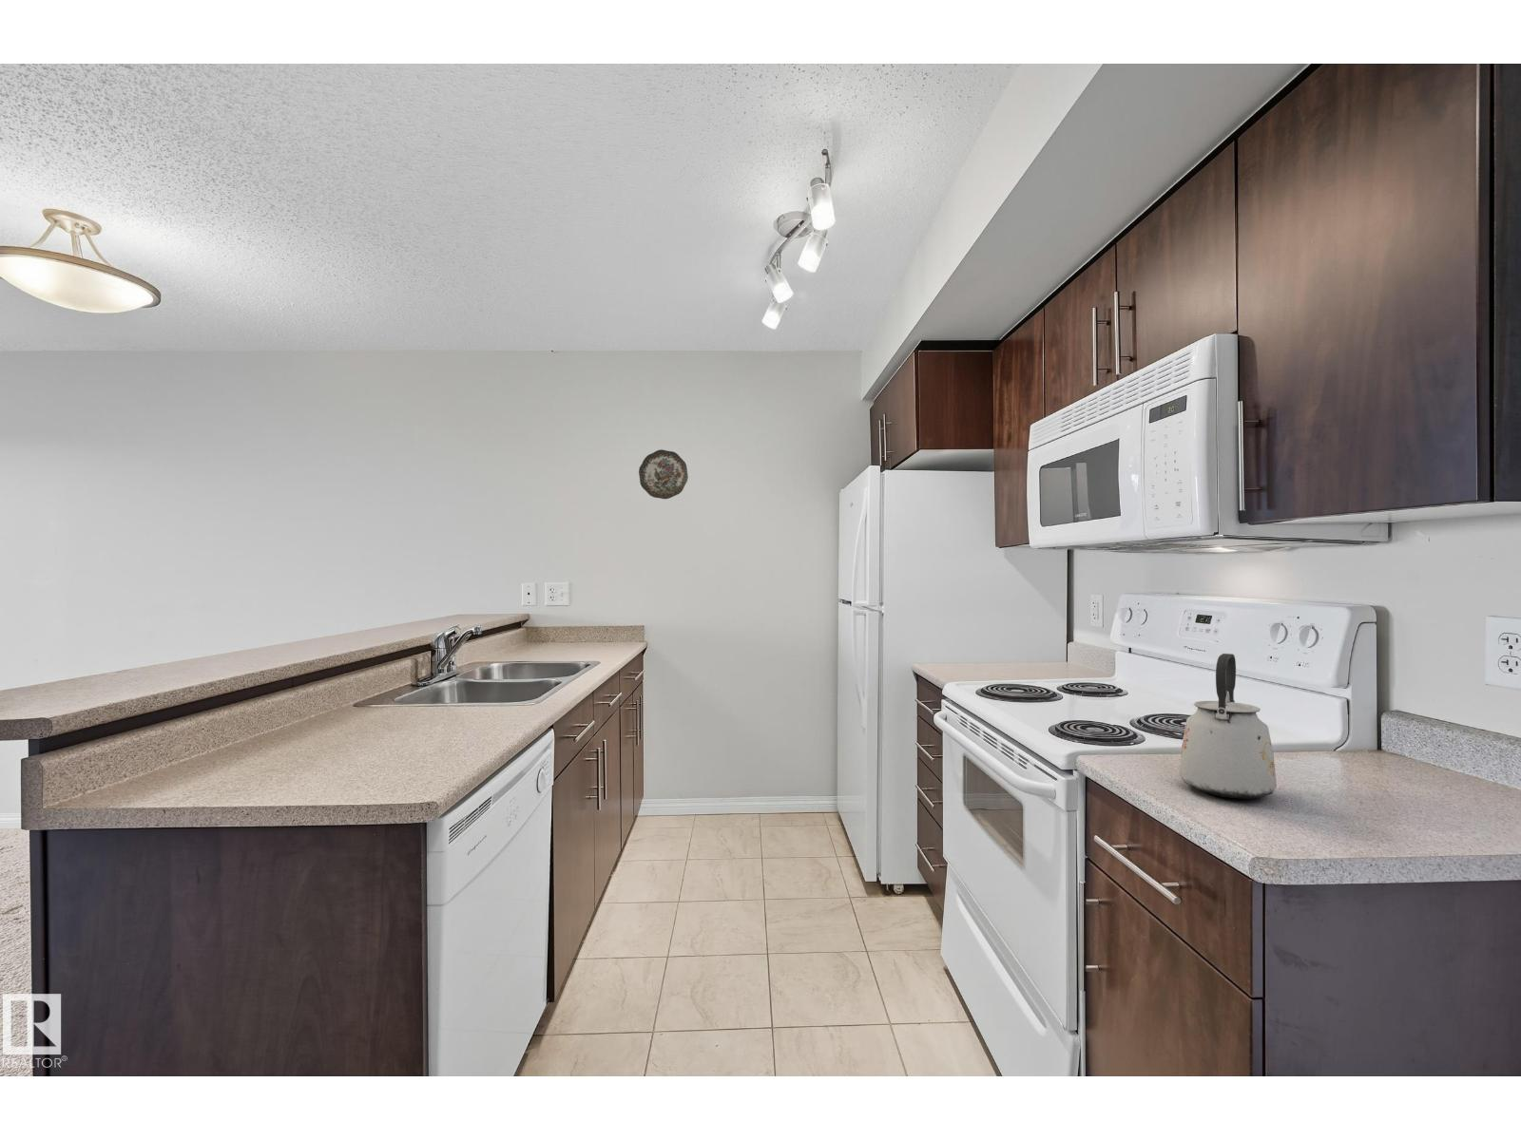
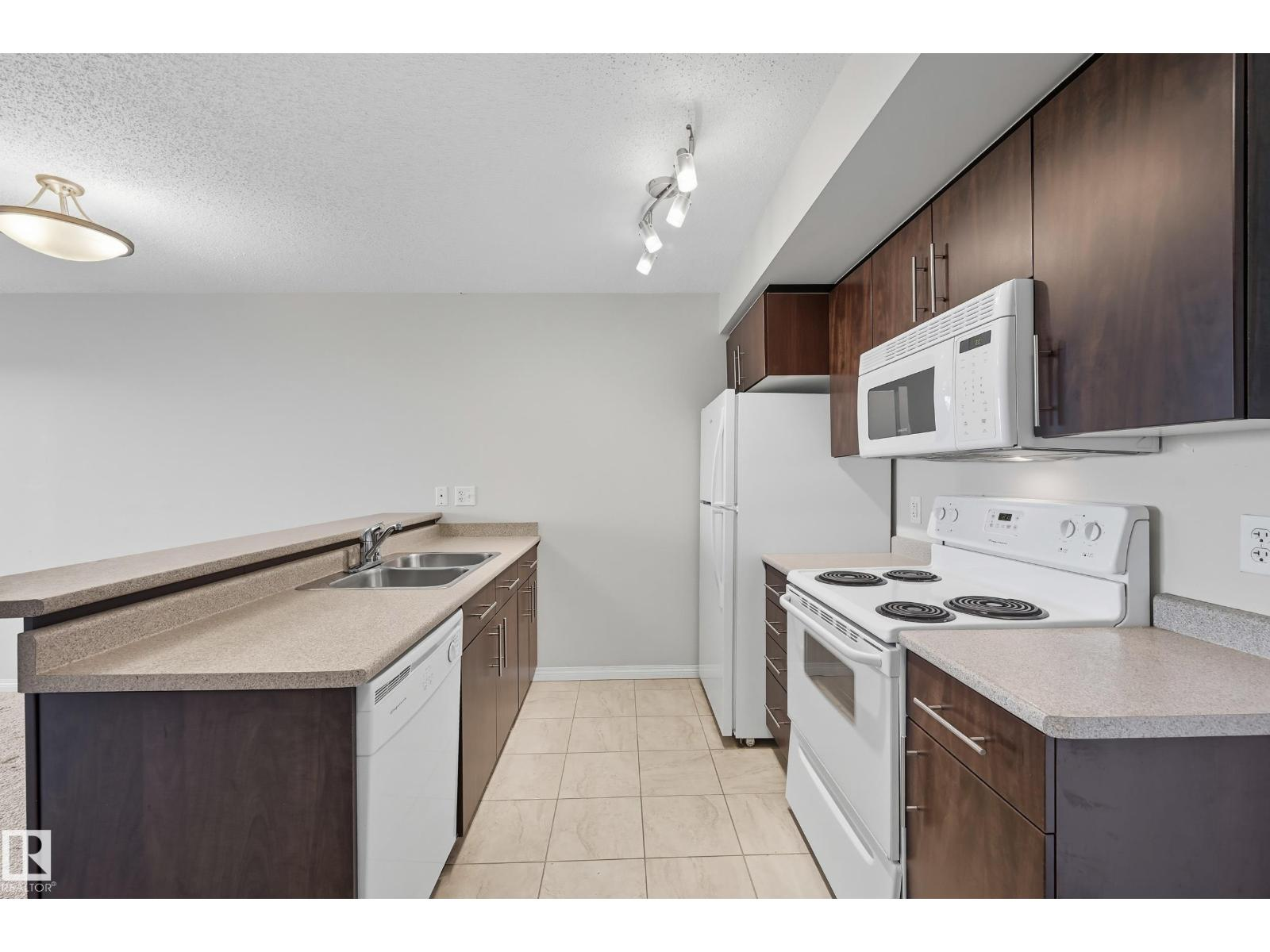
- decorative plate [638,448,689,499]
- kettle [1178,653,1278,800]
